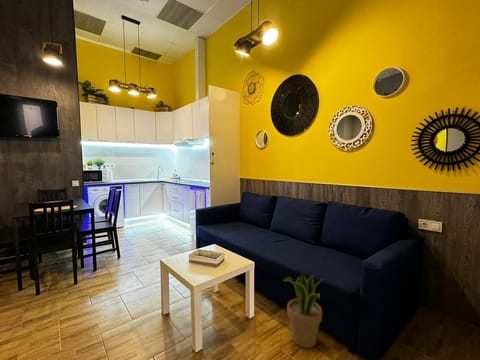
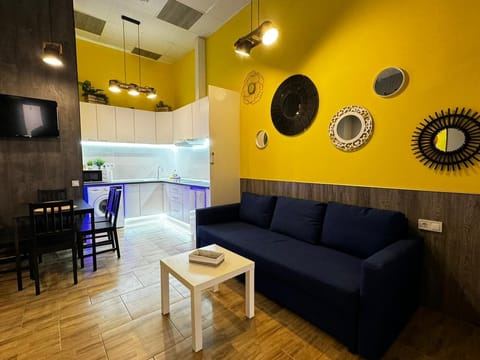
- potted plant [282,273,326,349]
